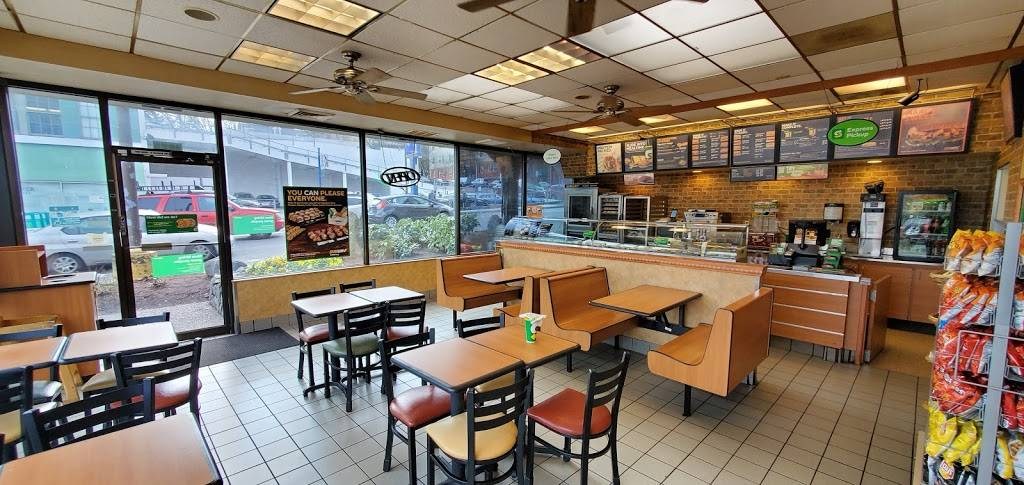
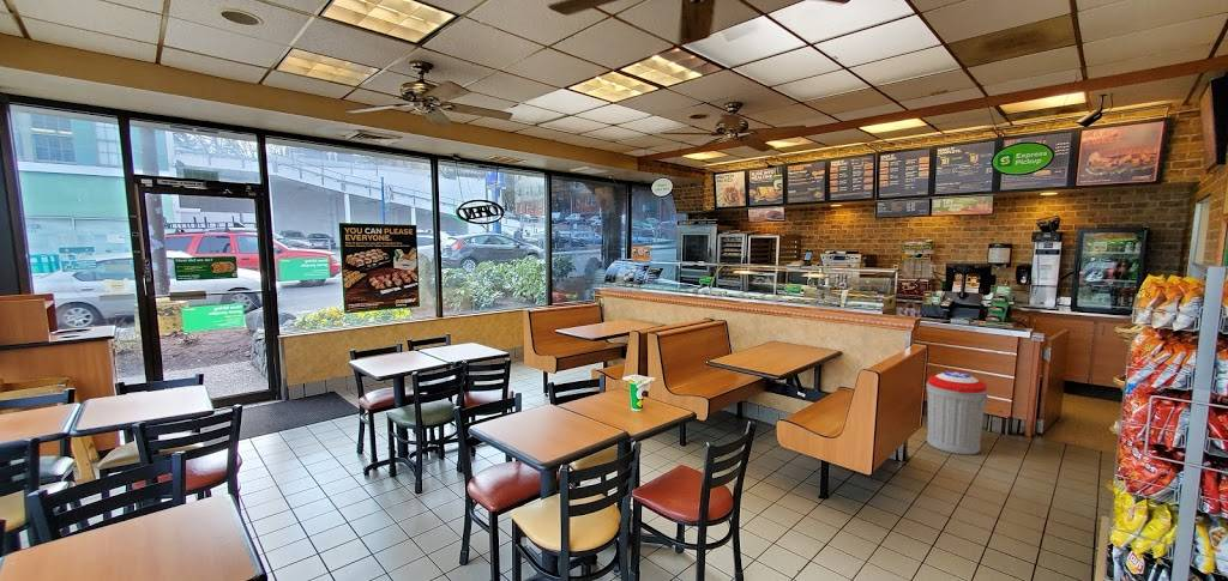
+ trash can [926,370,989,456]
